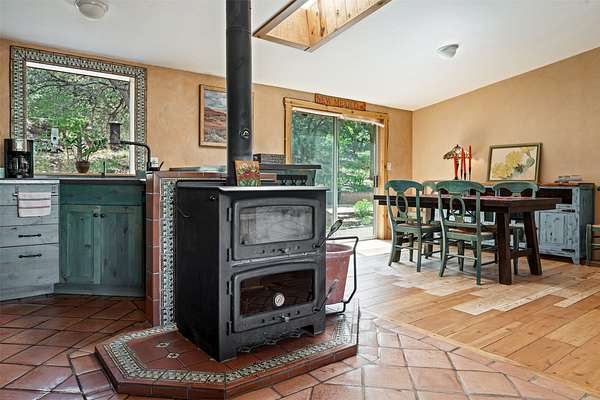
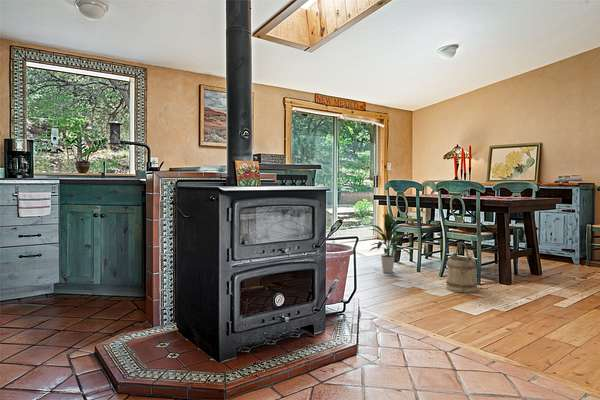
+ indoor plant [367,212,414,274]
+ bucket [445,241,478,294]
